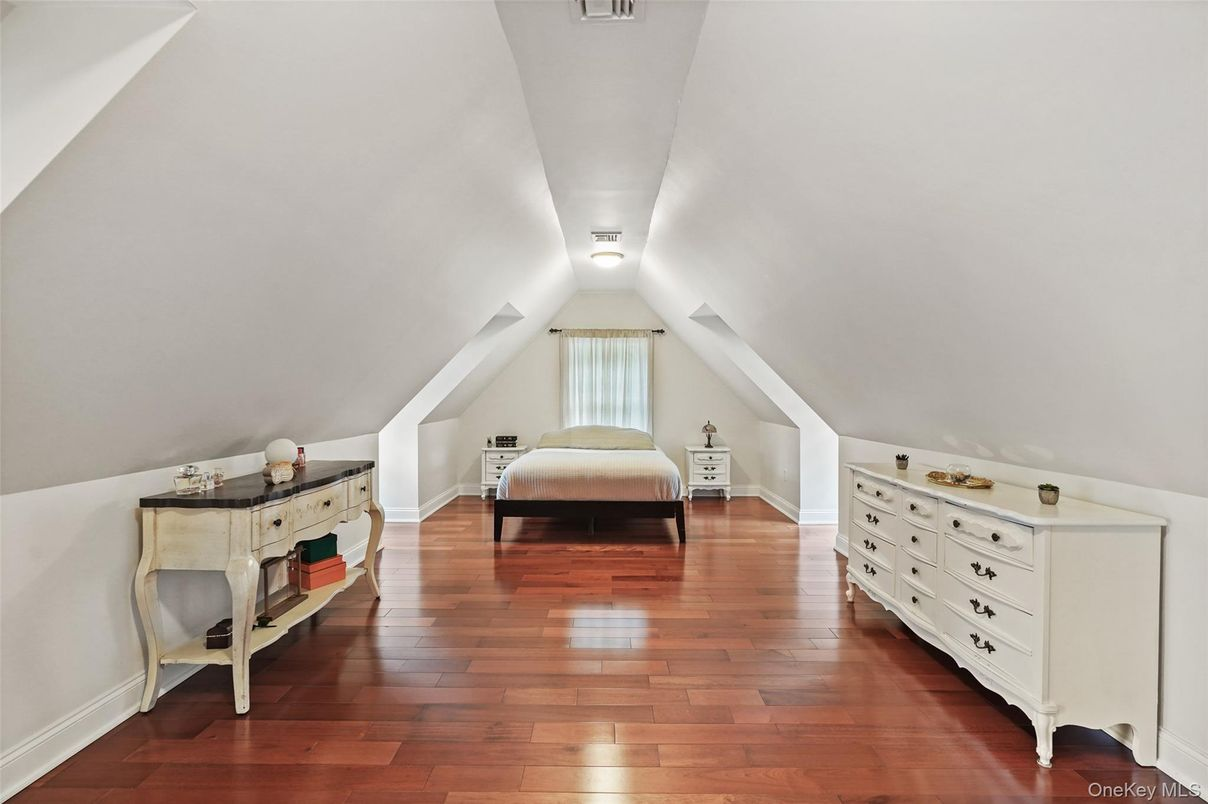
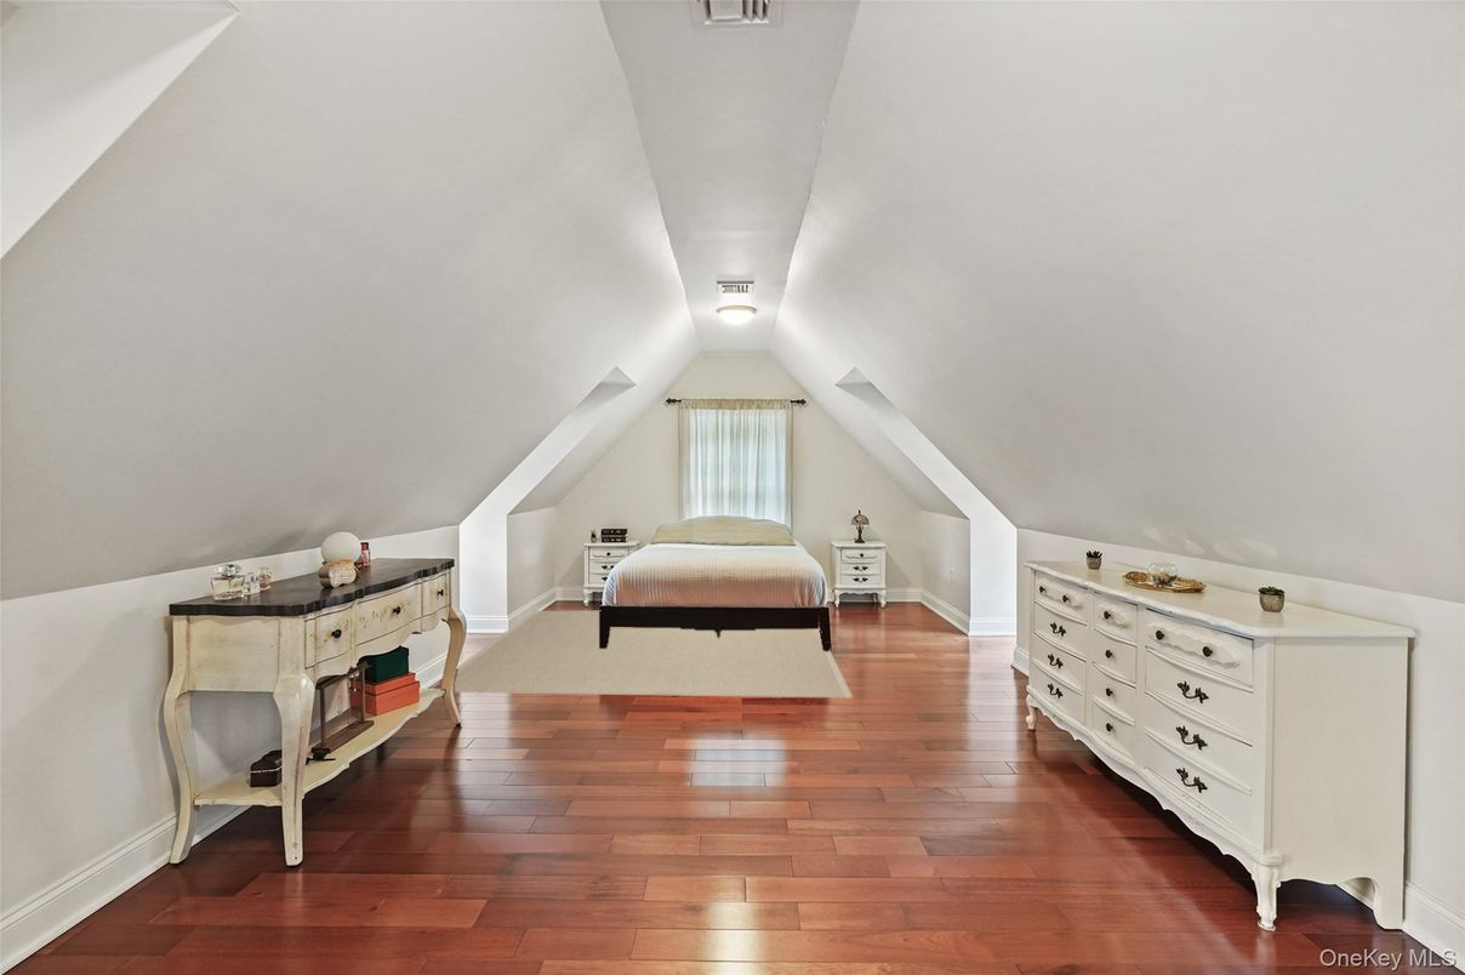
+ rug [429,609,854,699]
